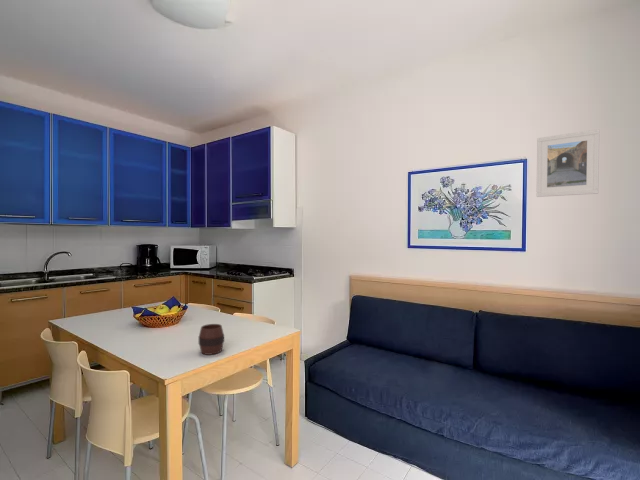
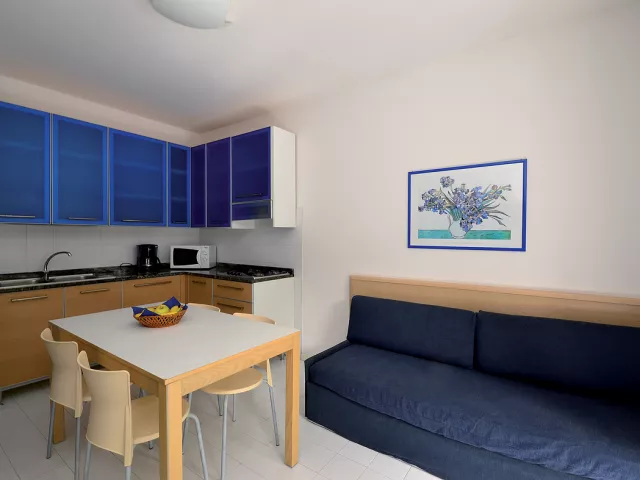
- cup [198,323,225,356]
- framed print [535,129,600,198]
